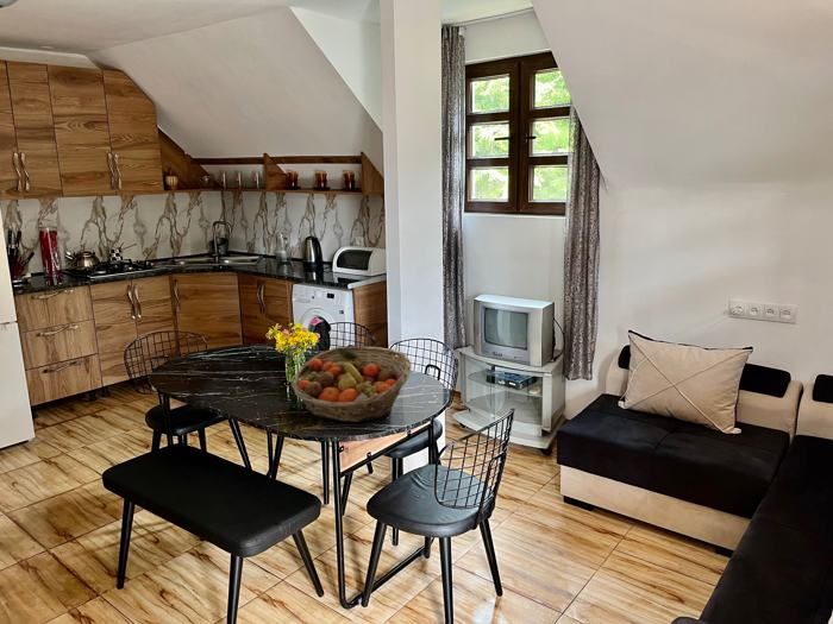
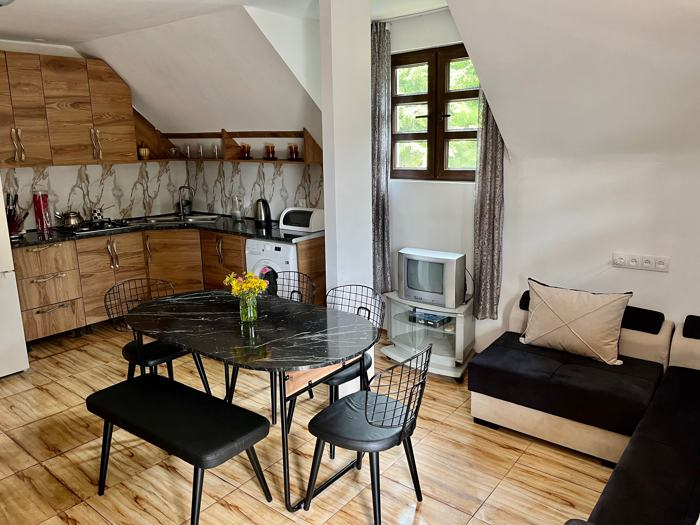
- fruit basket [290,346,413,423]
